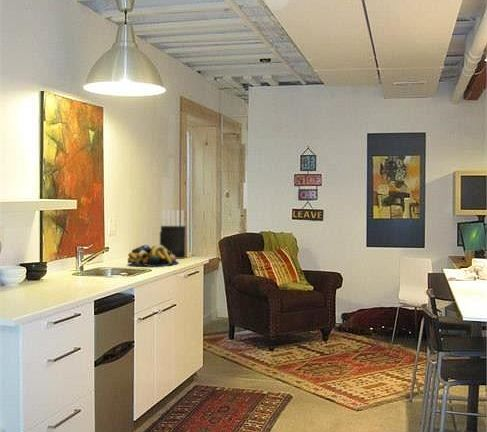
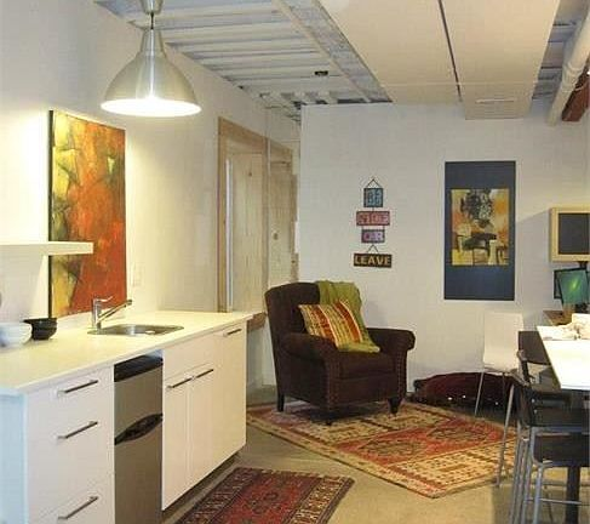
- fruit bowl [127,244,179,268]
- knife block [159,209,187,259]
